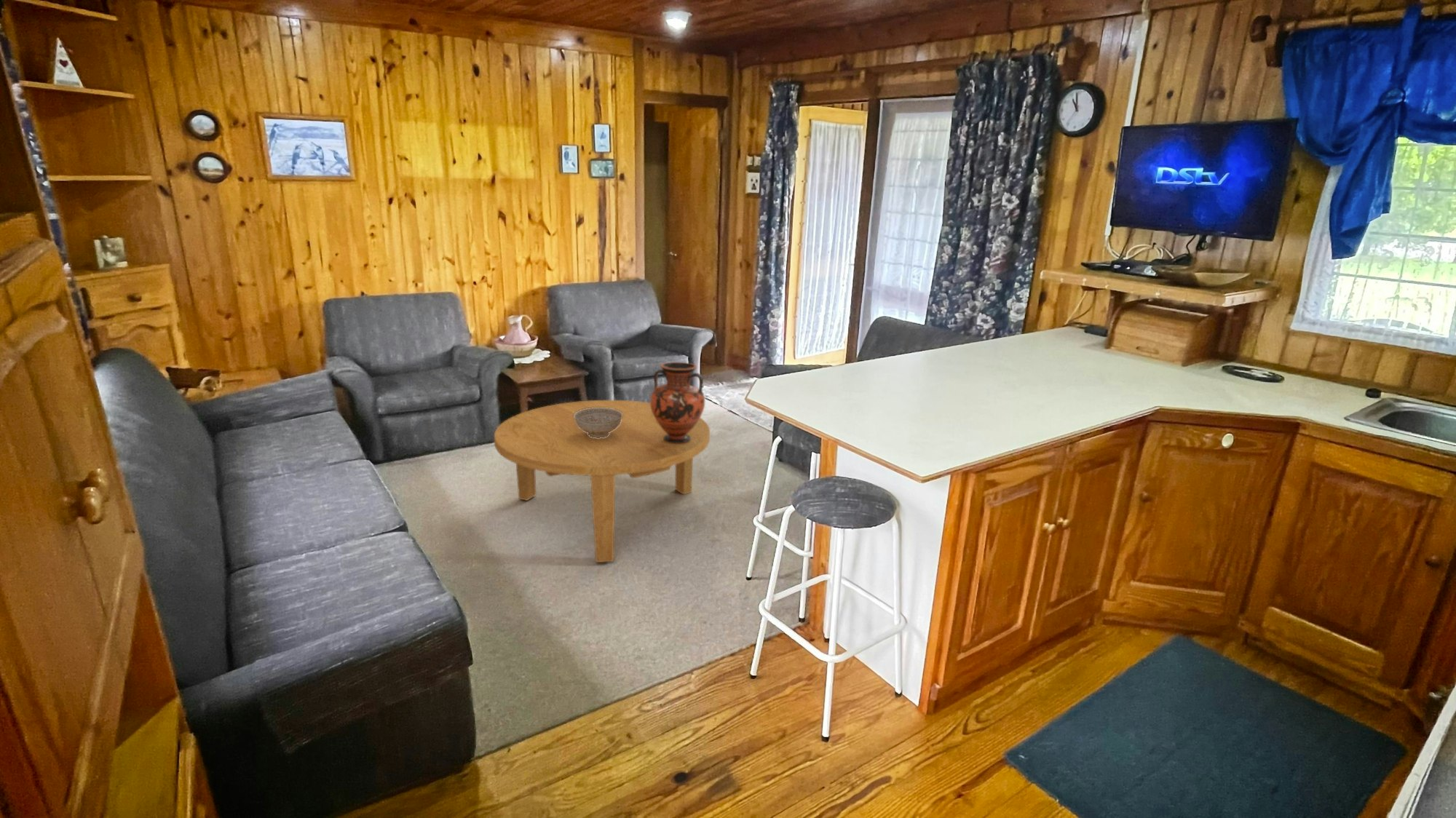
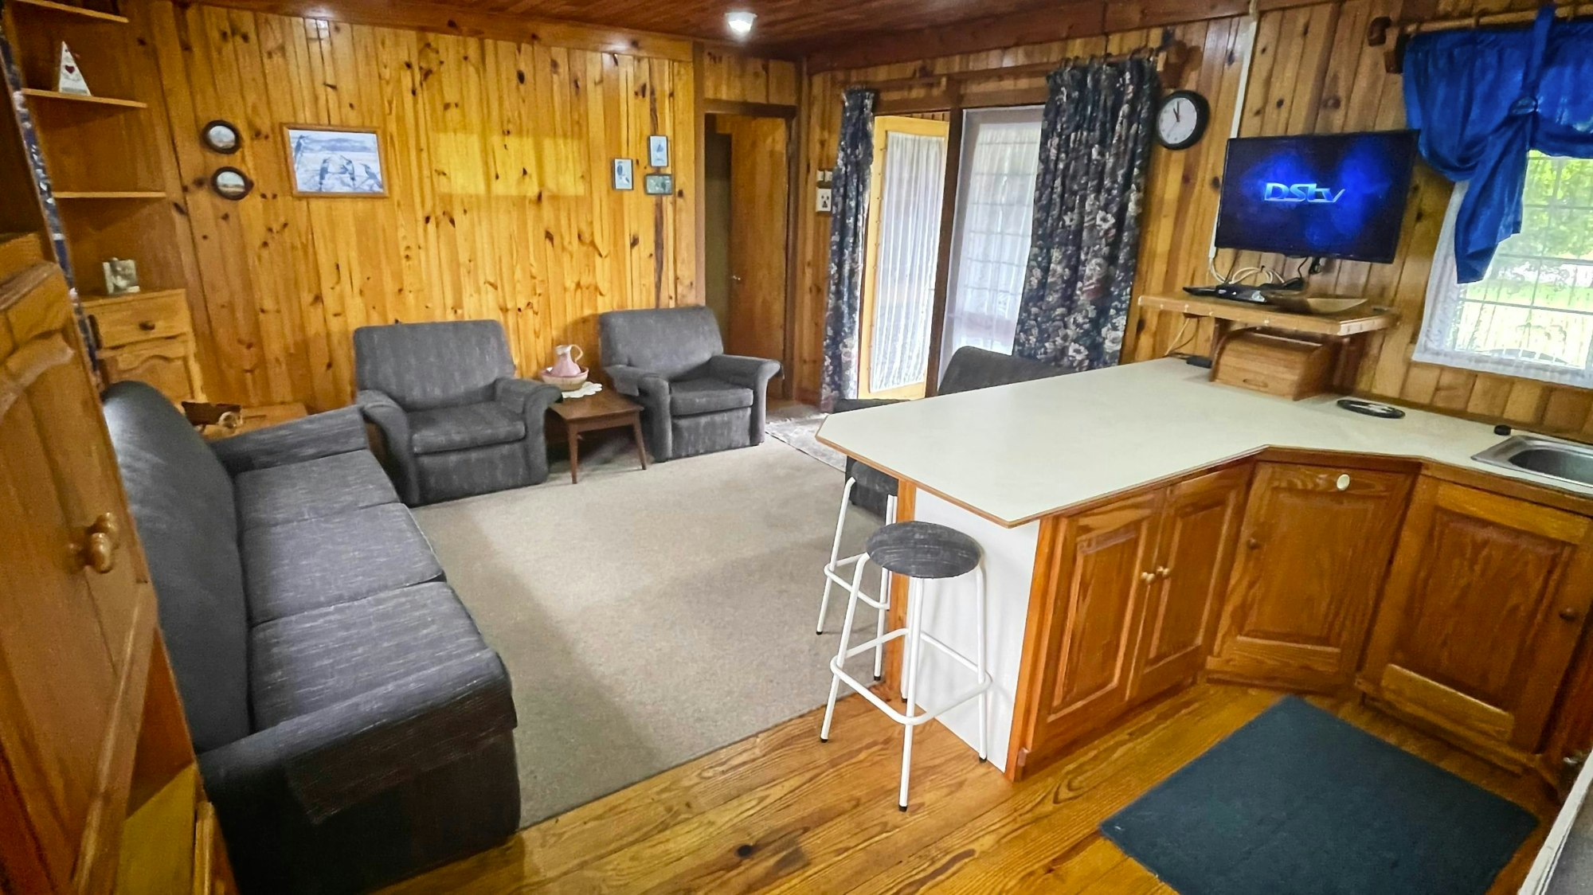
- decorative bowl [574,408,622,438]
- coffee table [494,400,711,563]
- vase [649,362,705,444]
